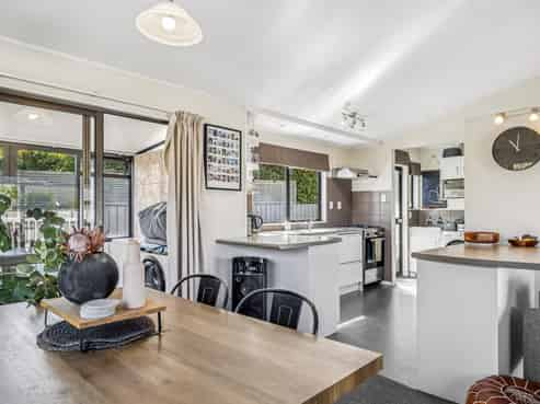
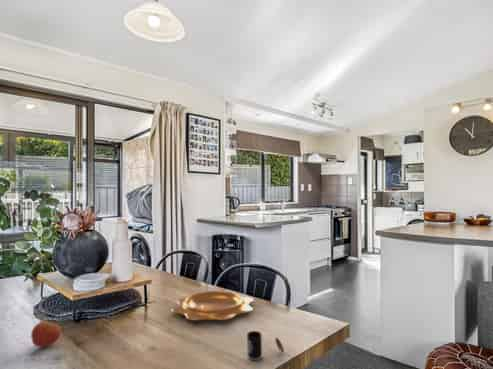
+ mug [246,330,285,361]
+ decorative bowl [171,290,255,321]
+ apple [30,319,62,349]
